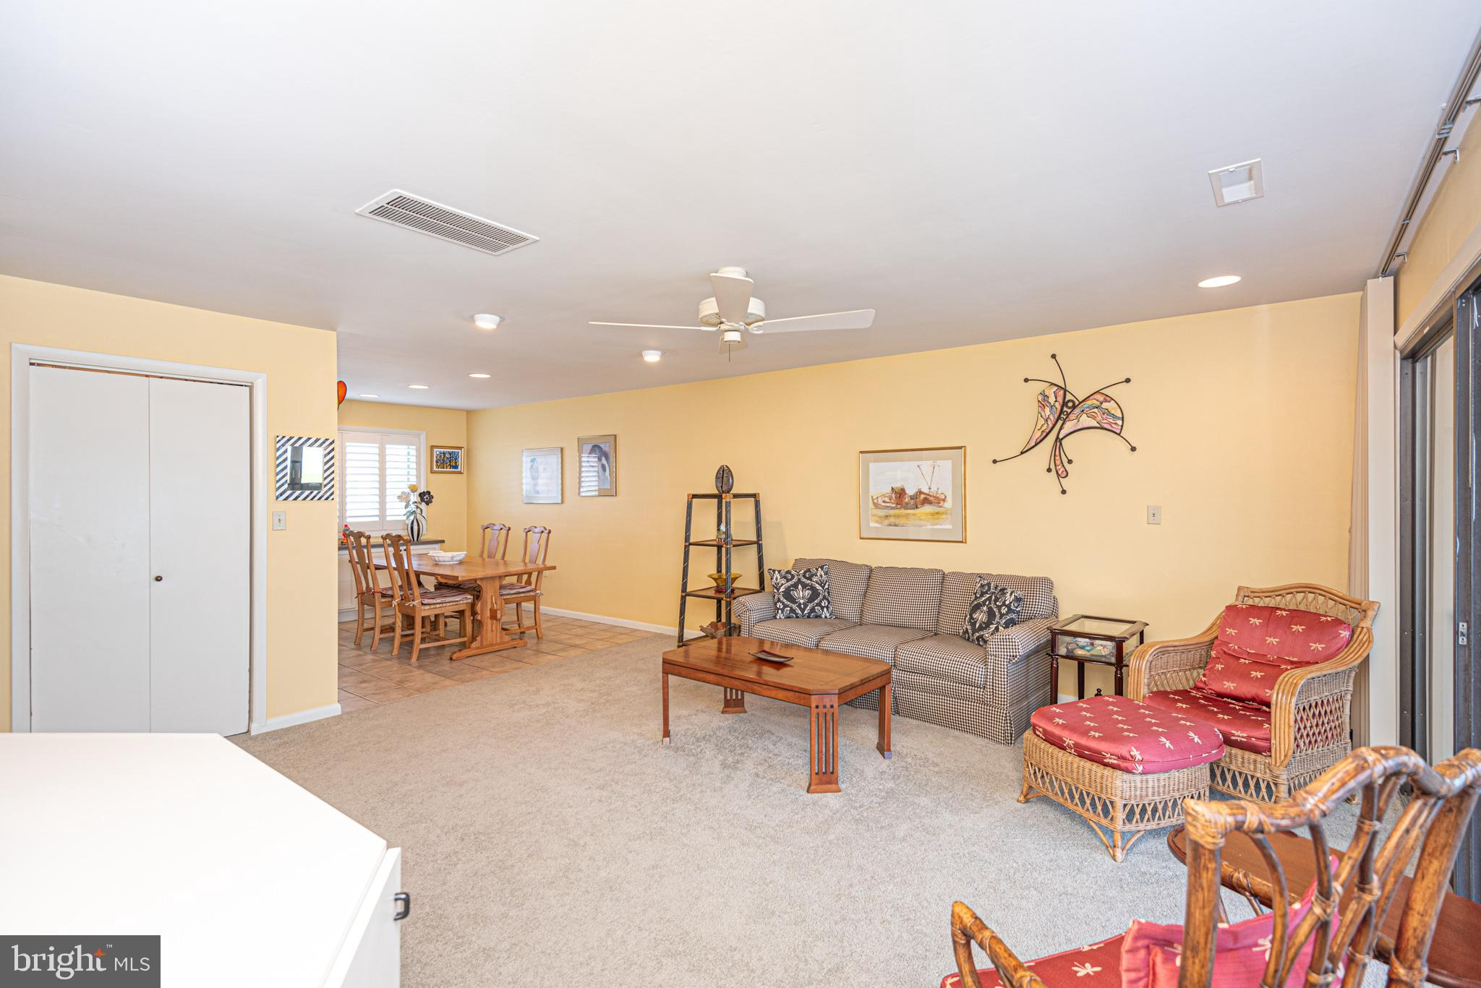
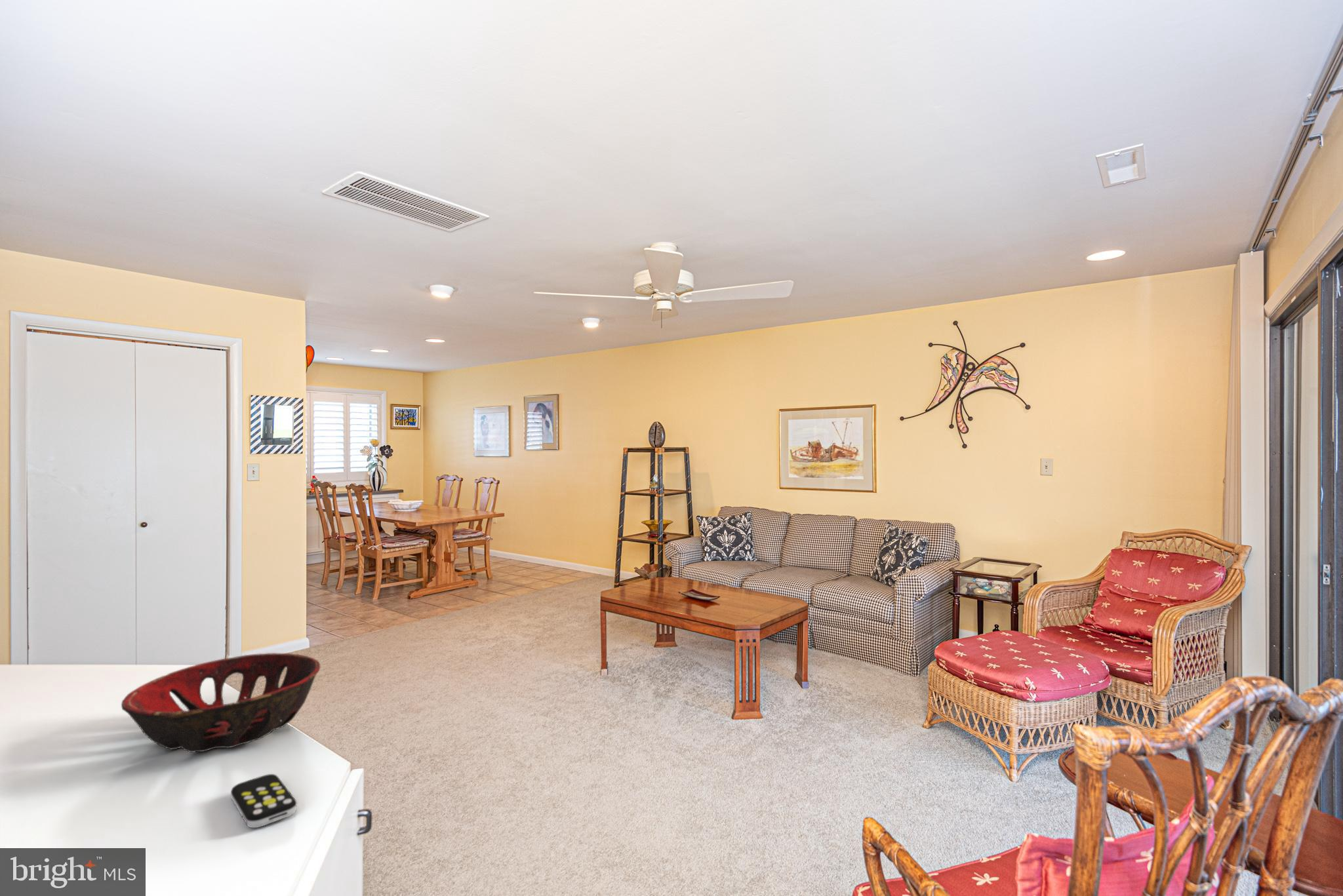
+ remote control [230,773,297,828]
+ decorative bowl [121,652,321,753]
